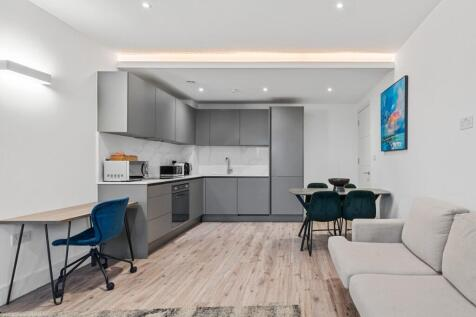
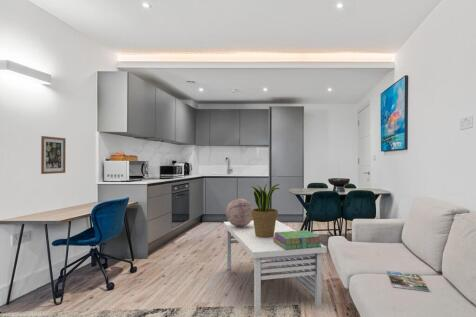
+ coffee table [223,219,328,317]
+ decorative sphere [225,198,254,227]
+ magazine [386,270,431,293]
+ wall art [40,135,67,175]
+ stack of books [274,229,323,250]
+ potted plant [250,182,280,238]
